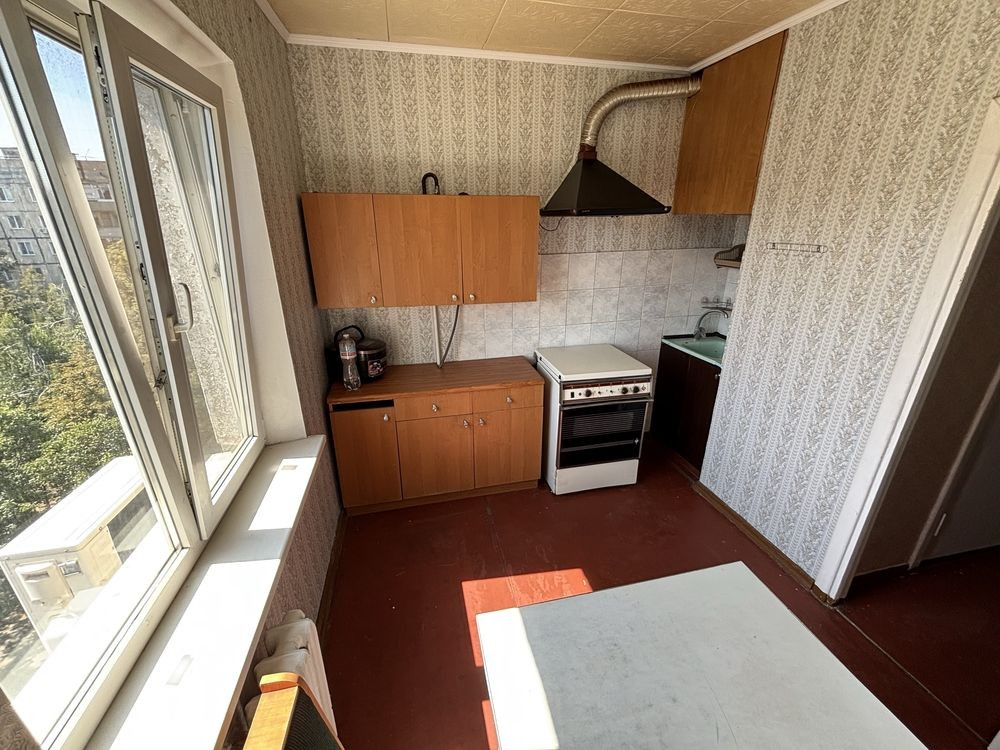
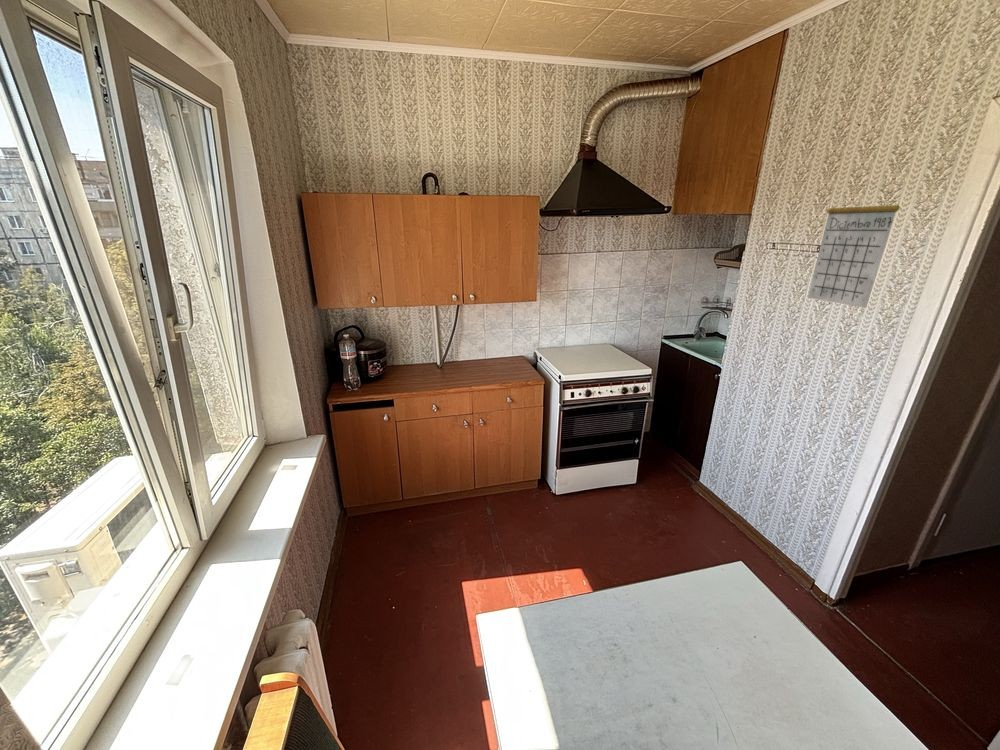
+ calendar [806,181,901,309]
